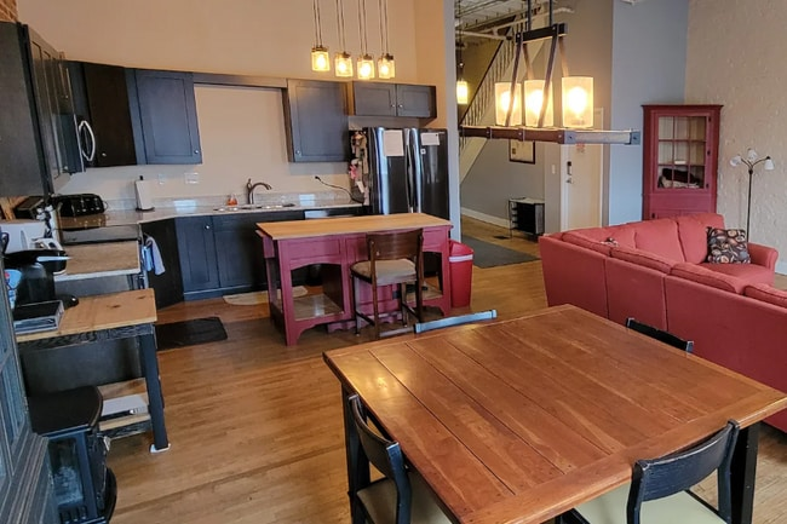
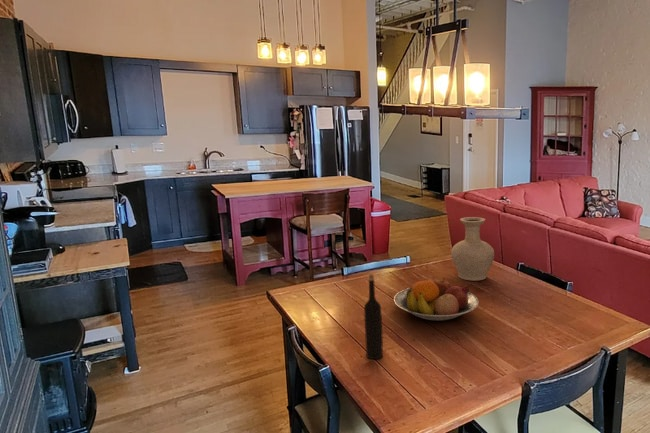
+ fruit bowl [393,278,480,322]
+ wine bottle [363,273,384,360]
+ vase [450,216,495,281]
